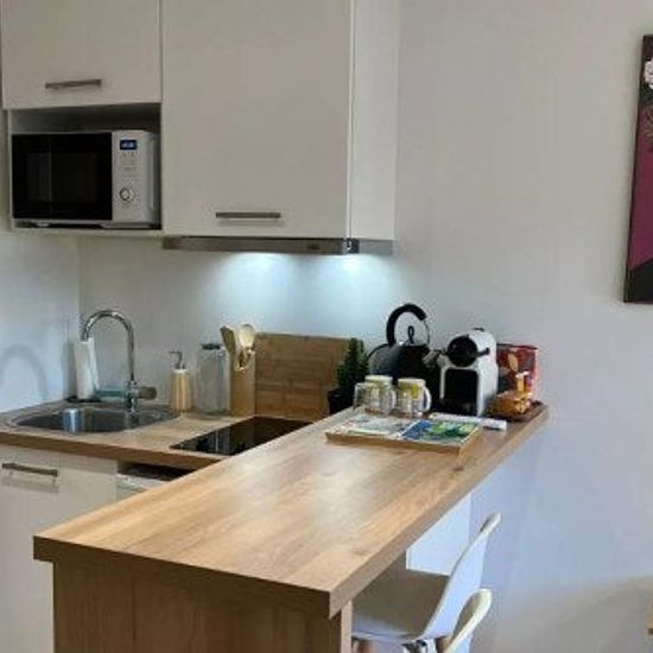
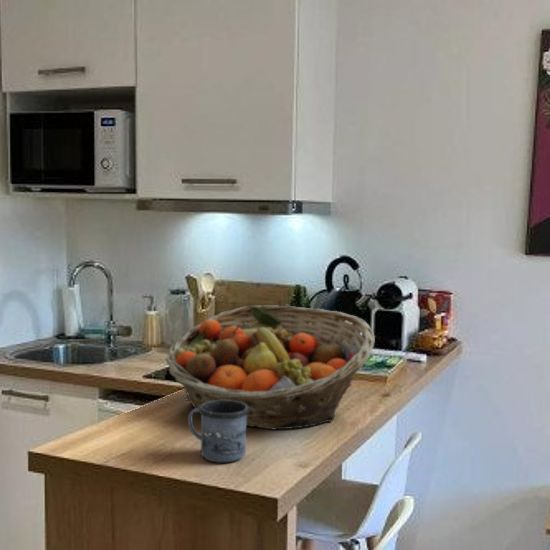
+ mug [187,400,249,463]
+ fruit basket [165,304,376,430]
